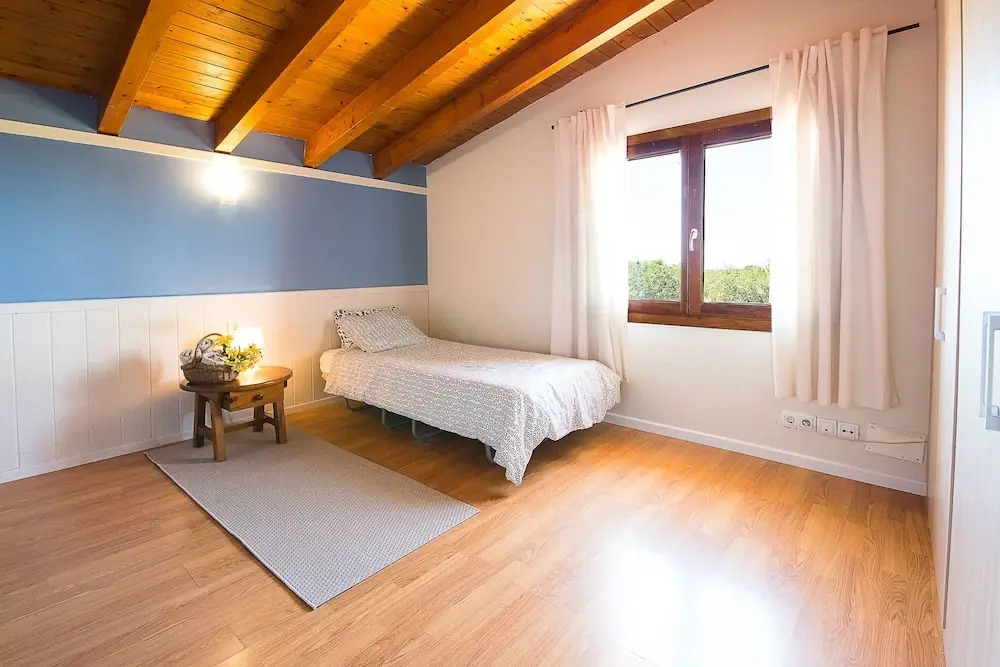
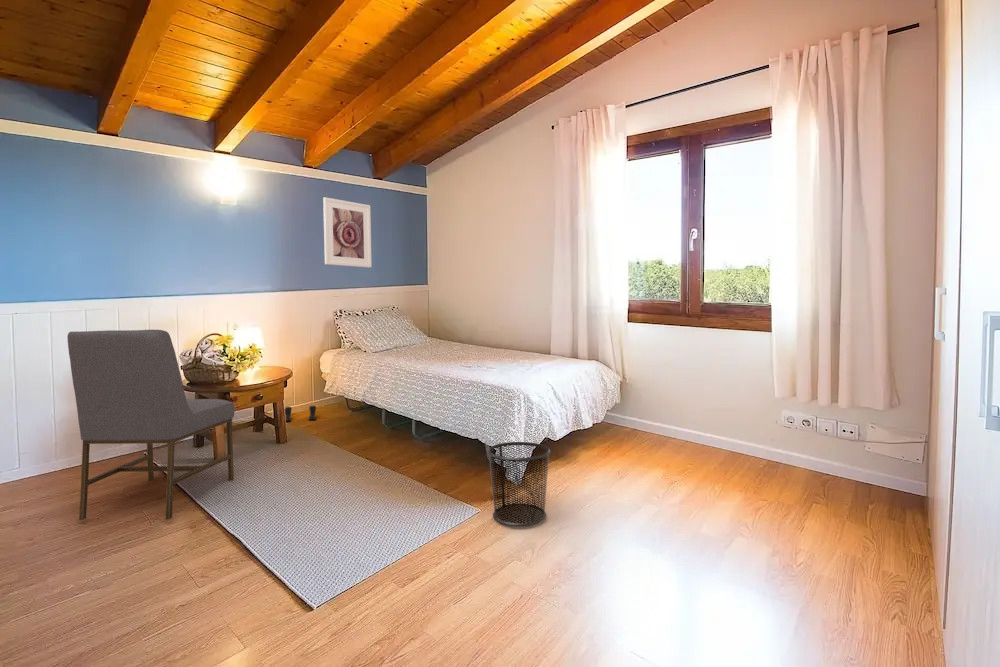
+ waste bin [486,441,551,527]
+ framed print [322,196,373,268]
+ boots [284,405,317,423]
+ chair [66,329,235,521]
